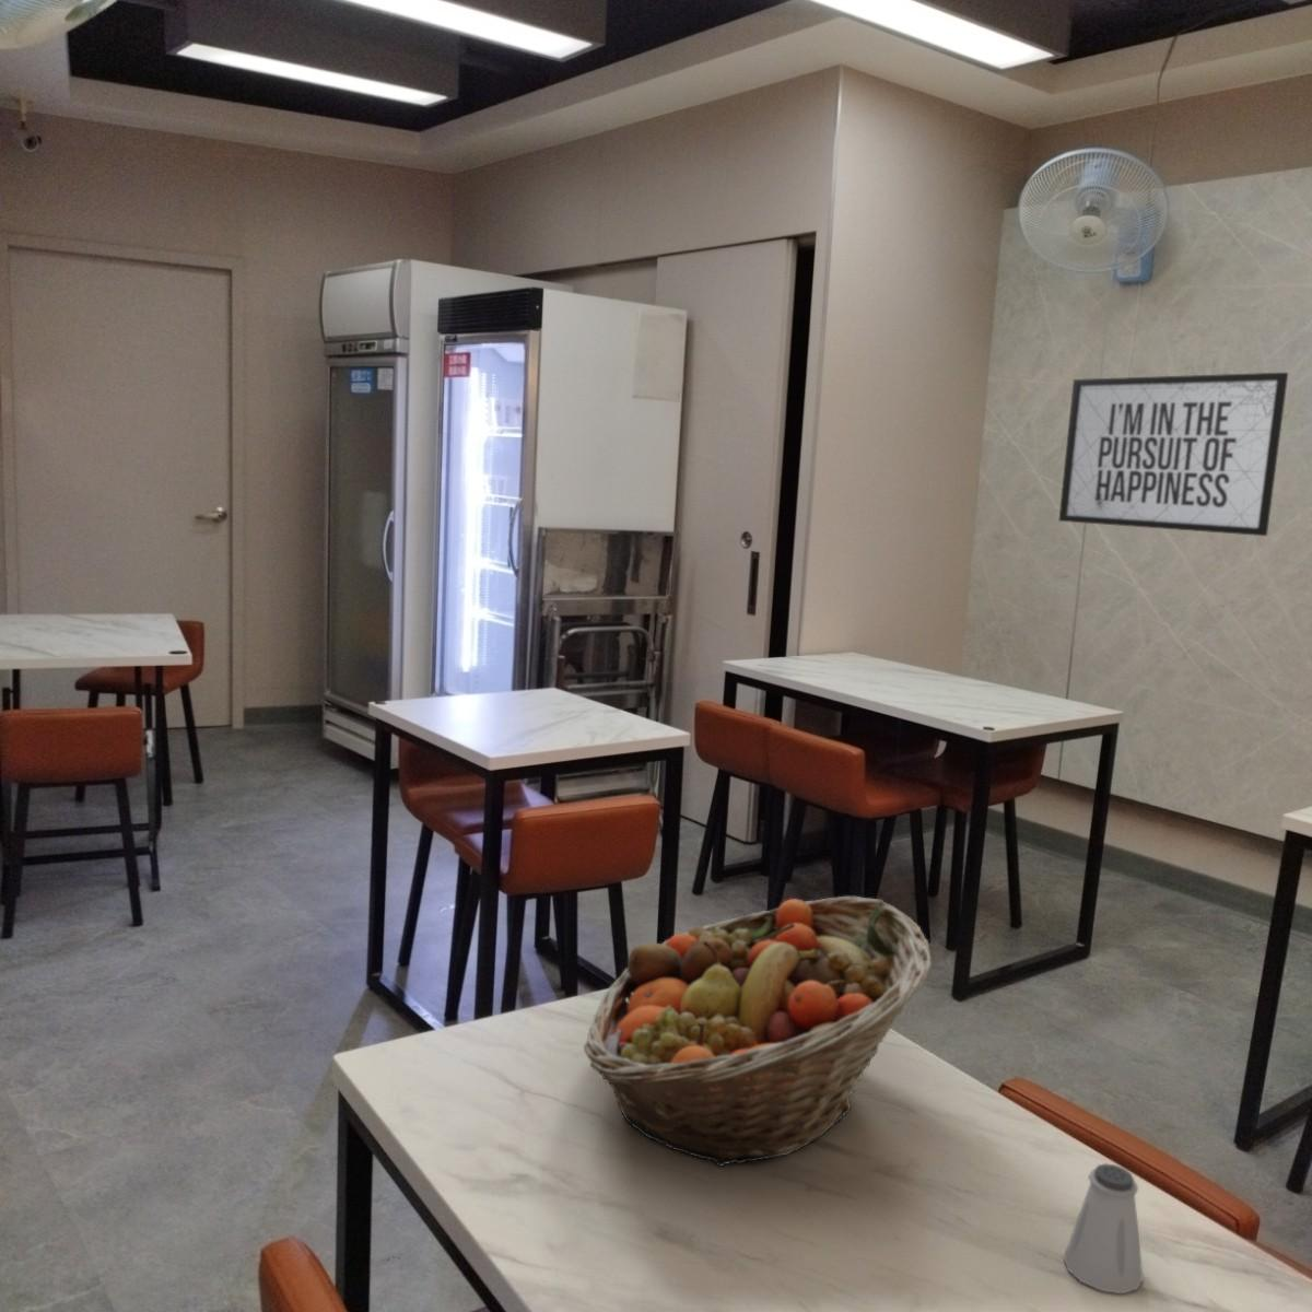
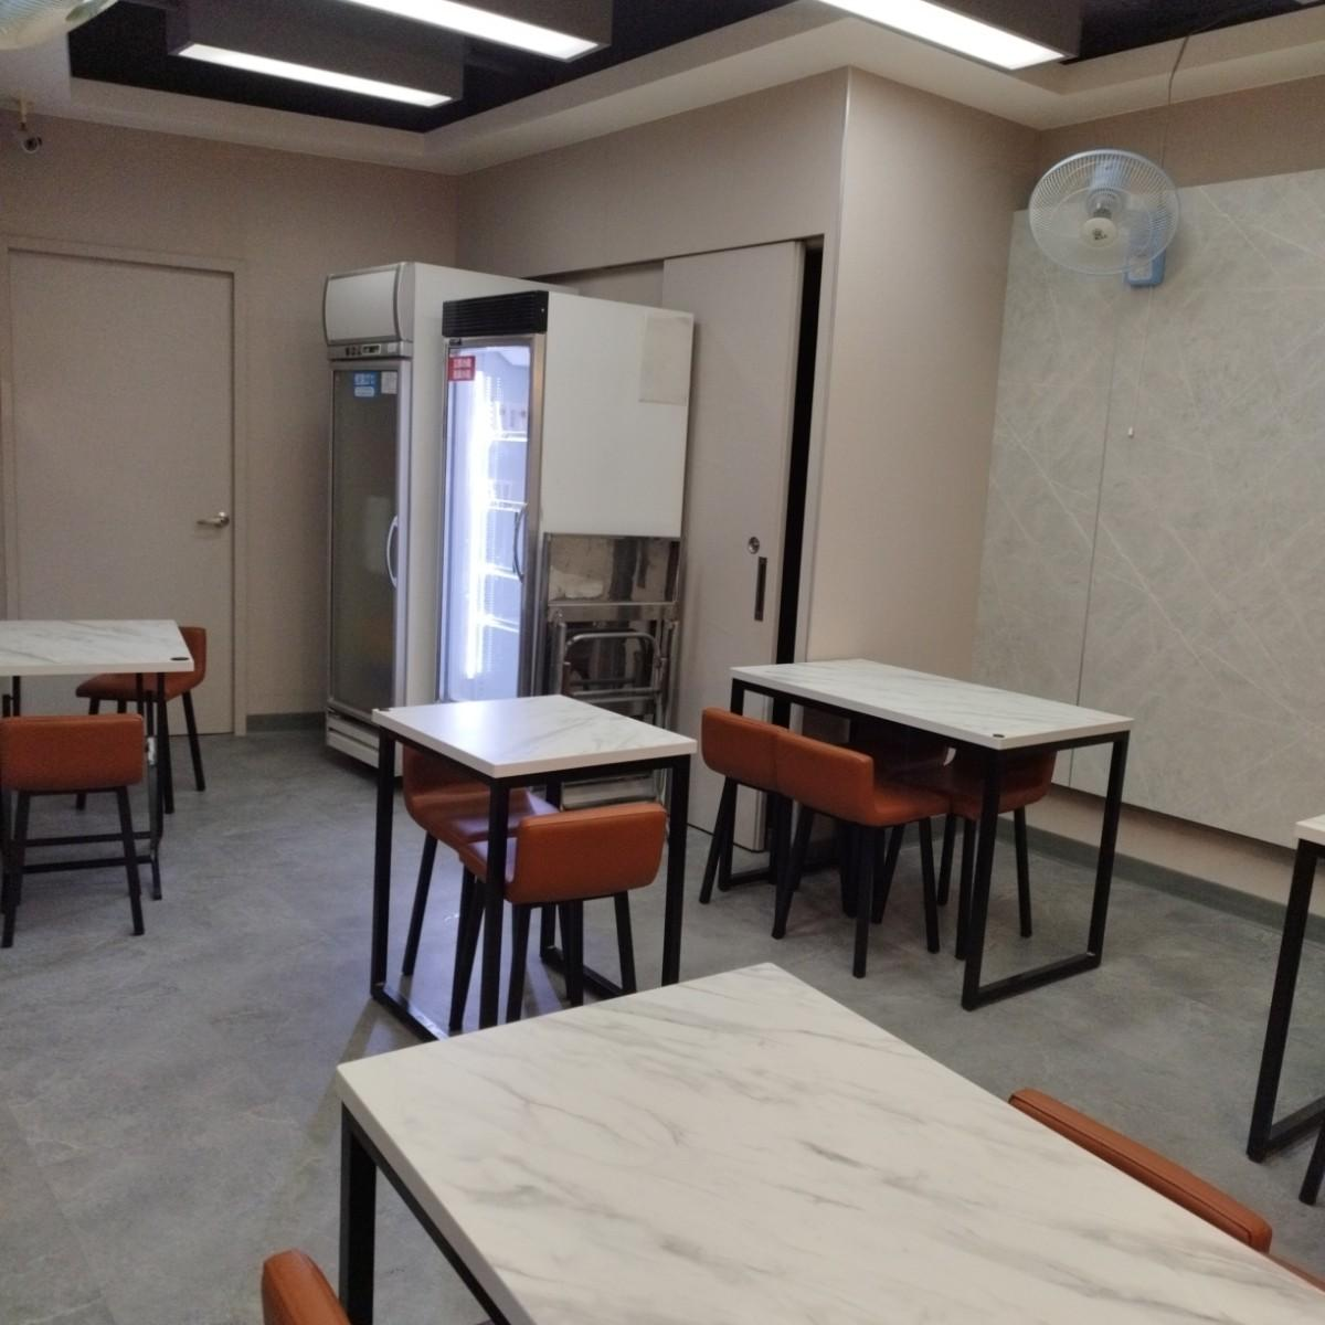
- fruit basket [583,895,935,1168]
- saltshaker [1063,1162,1144,1294]
- mirror [1057,371,1289,537]
